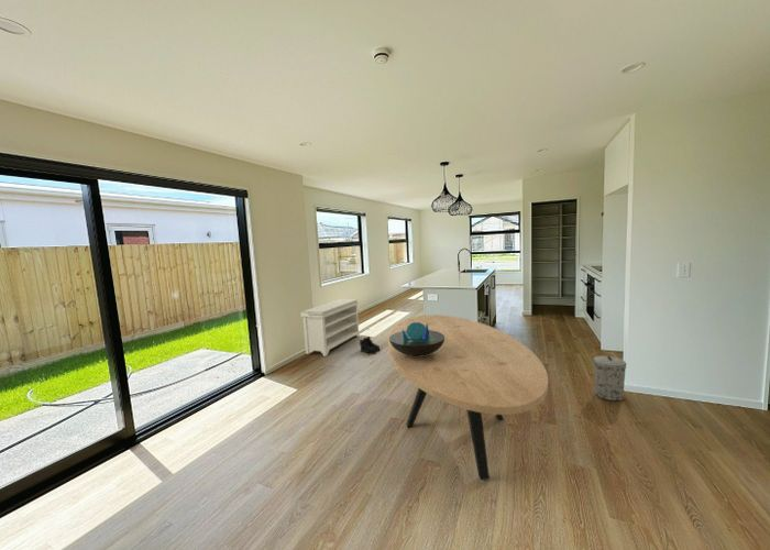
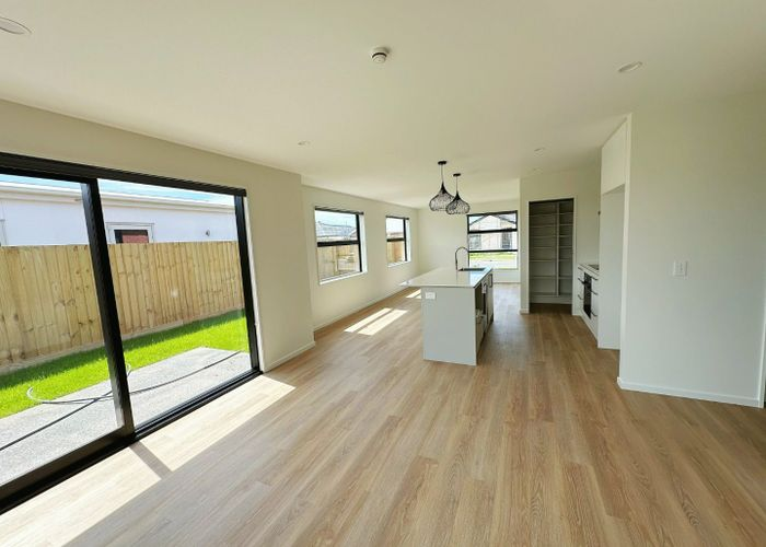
- boots [359,336,382,355]
- bench [299,298,361,358]
- dining table [387,314,549,481]
- trash can [592,355,628,403]
- decorative bowl [389,322,444,356]
